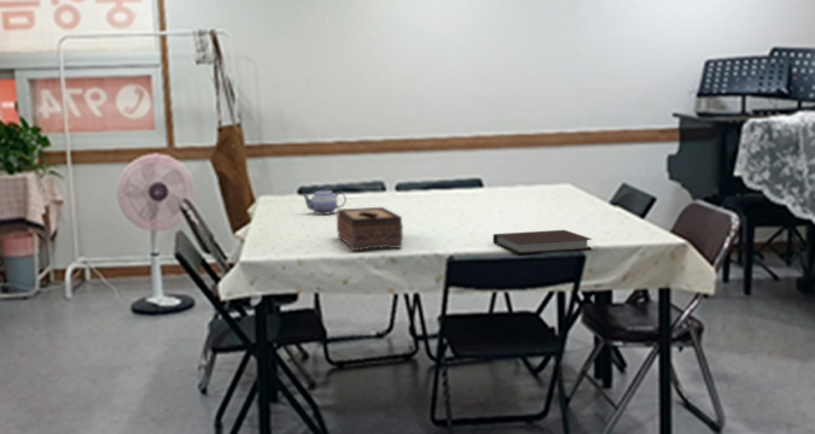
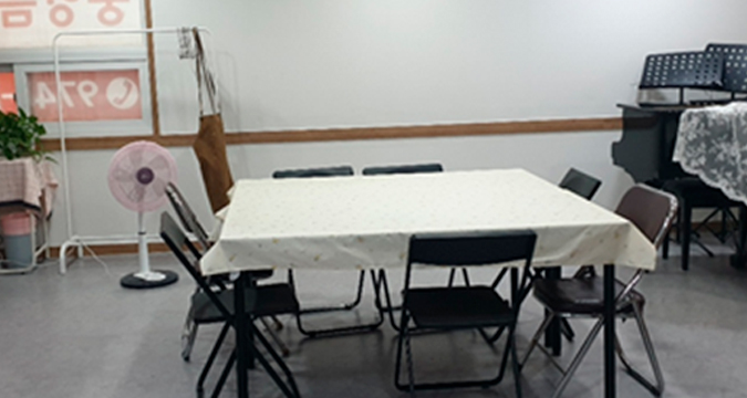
- tissue box [336,206,404,252]
- notebook [491,229,594,254]
- teapot [301,186,348,216]
